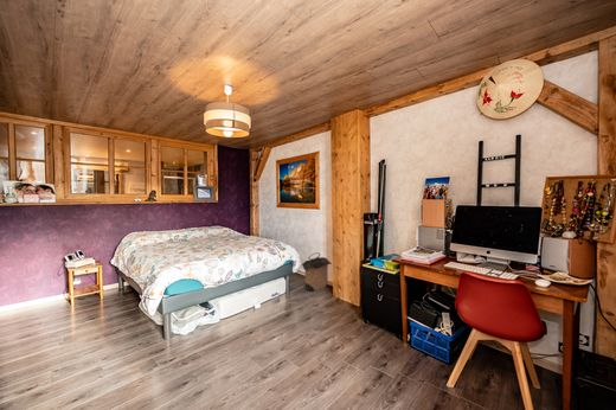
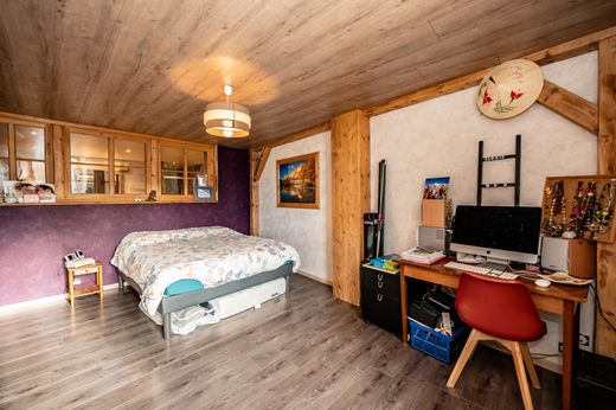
- laundry hamper [301,251,333,293]
